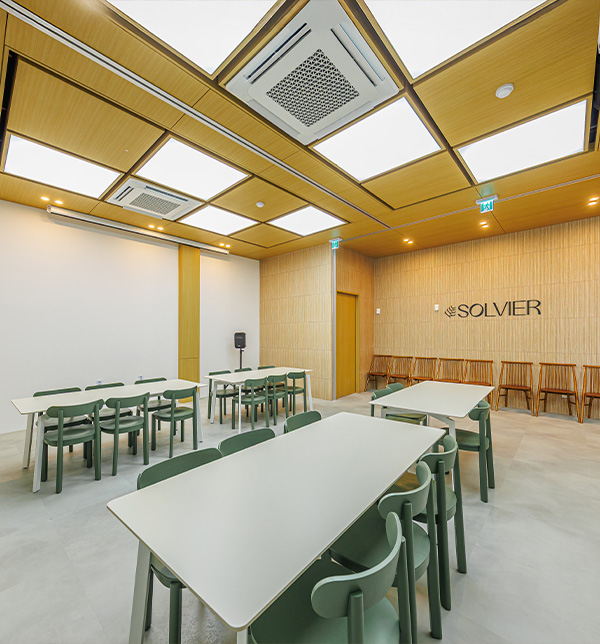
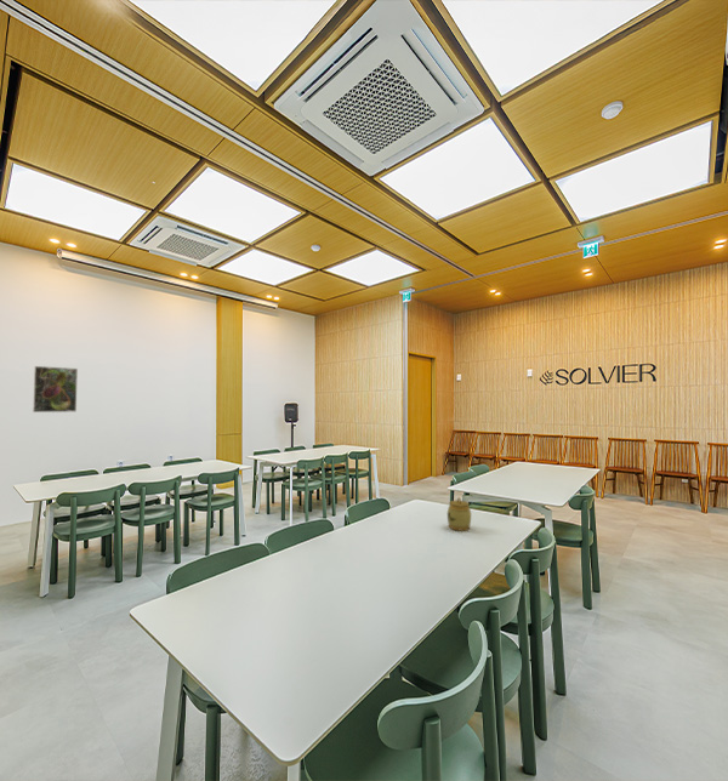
+ jar [447,496,472,532]
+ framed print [32,365,79,414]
